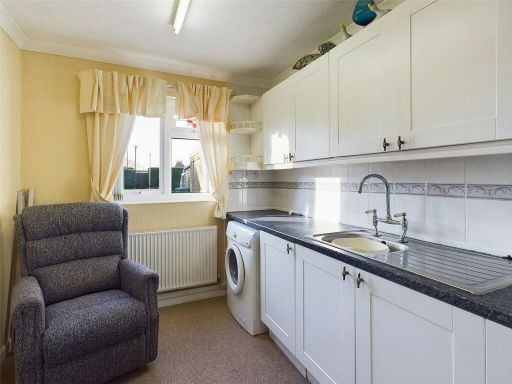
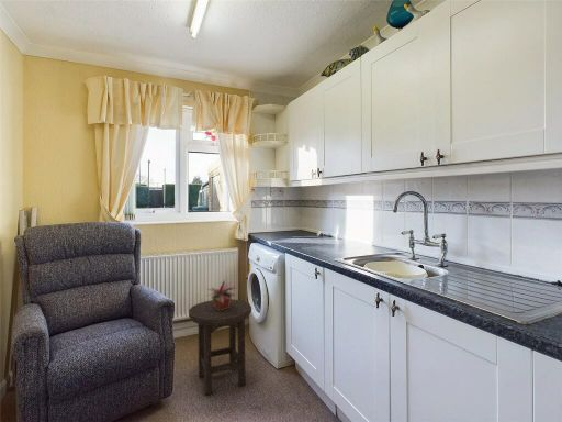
+ stool [188,298,252,396]
+ potted plant [206,279,241,310]
